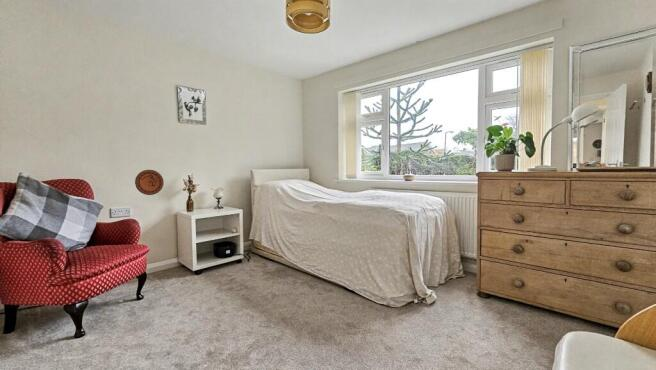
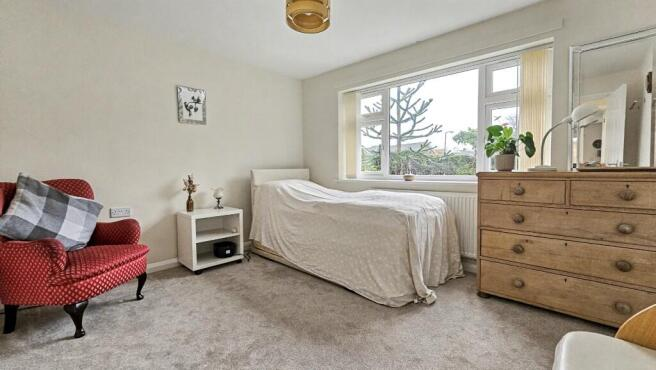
- decorative plate [134,169,165,196]
